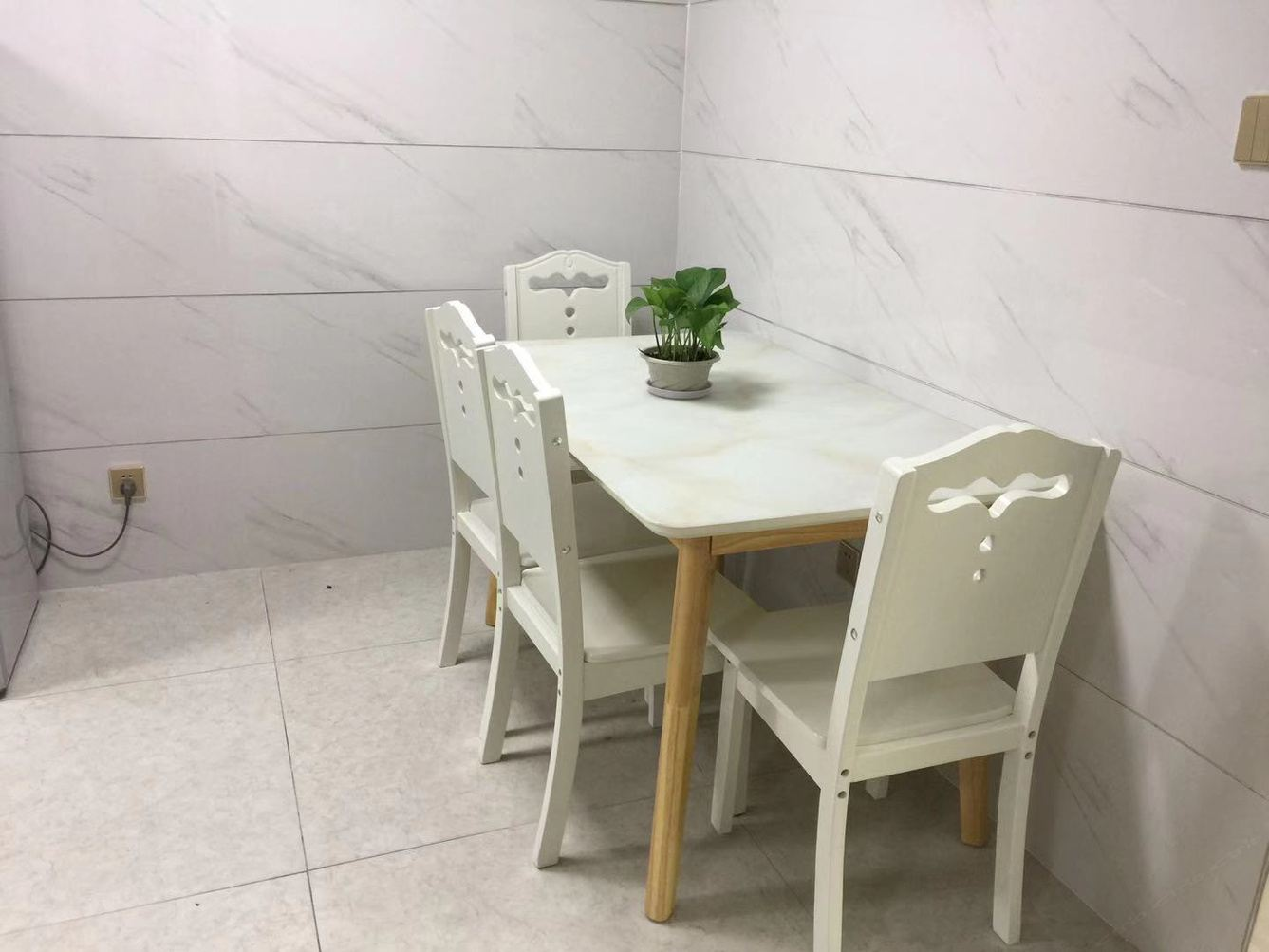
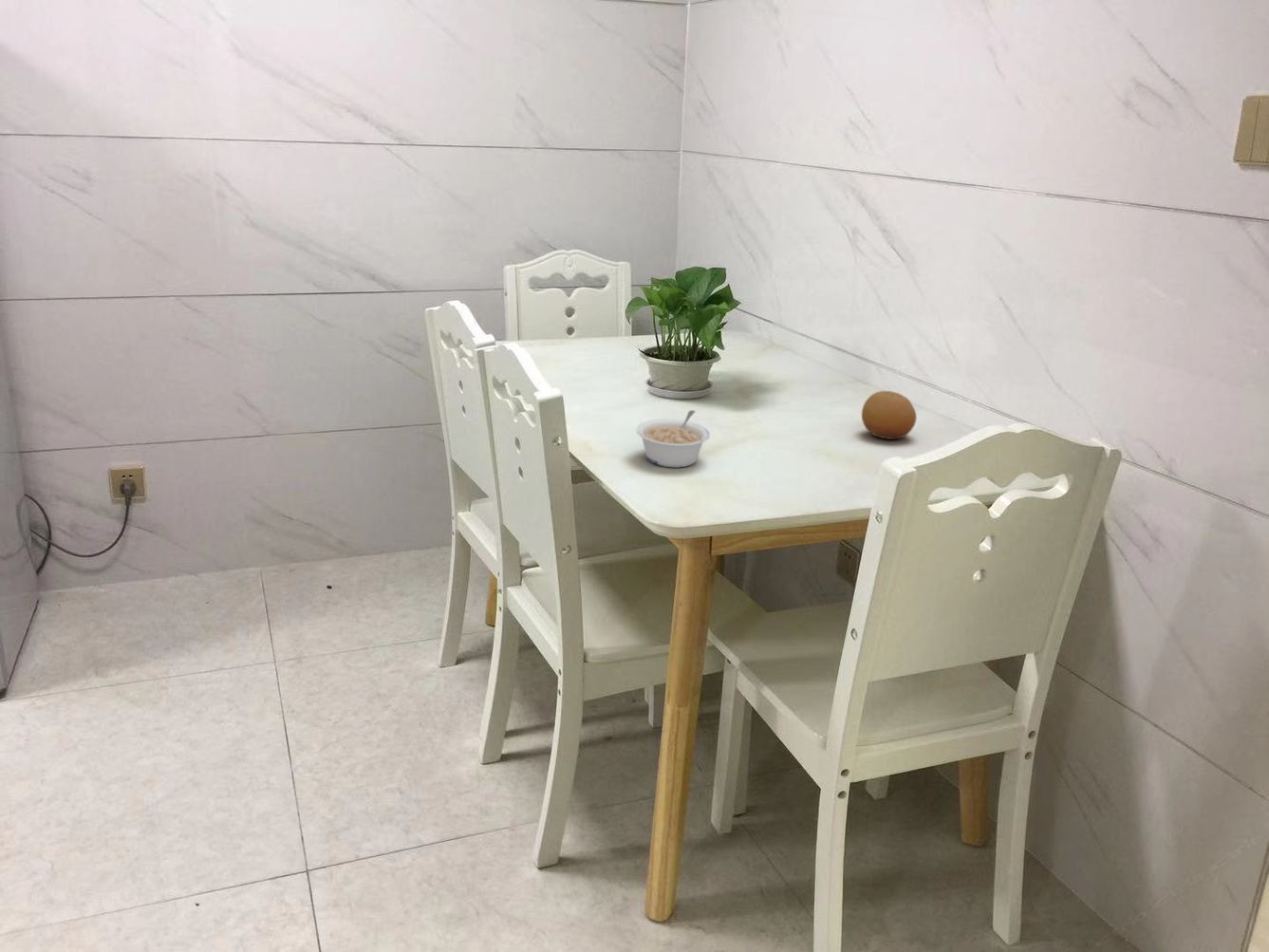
+ fruit [861,390,918,440]
+ legume [635,409,711,469]
